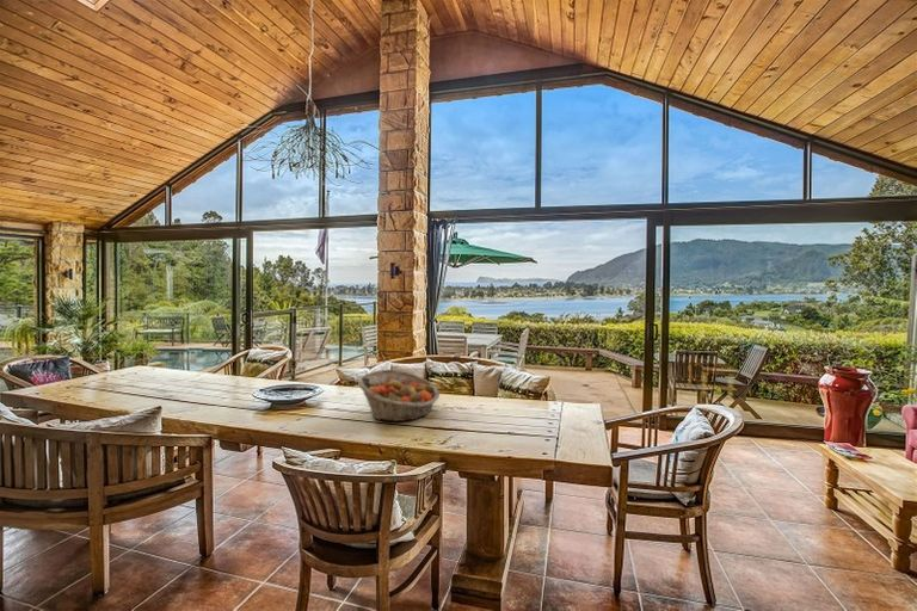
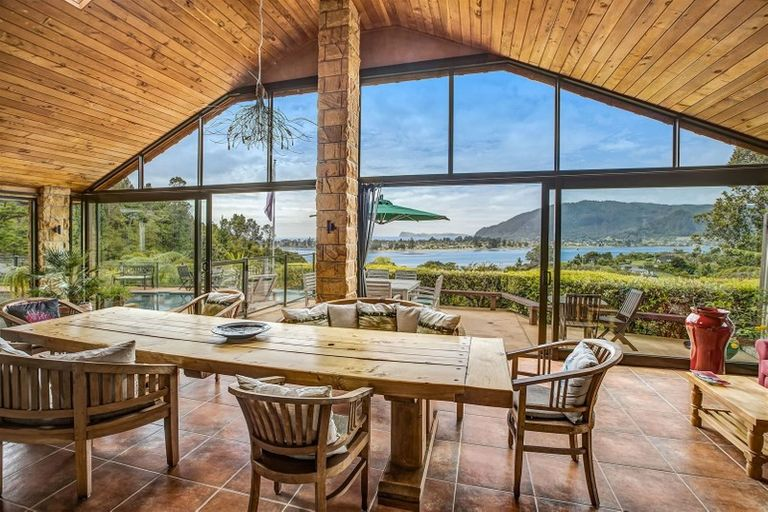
- fruit basket [357,369,441,422]
